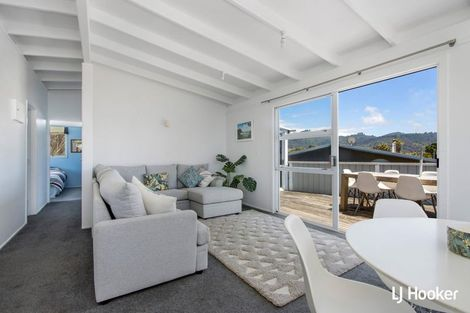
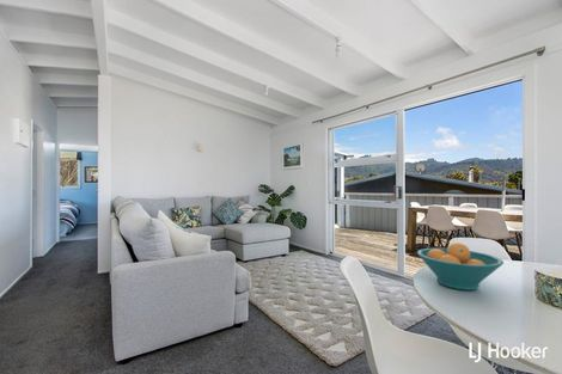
+ fruit bowl [416,241,505,292]
